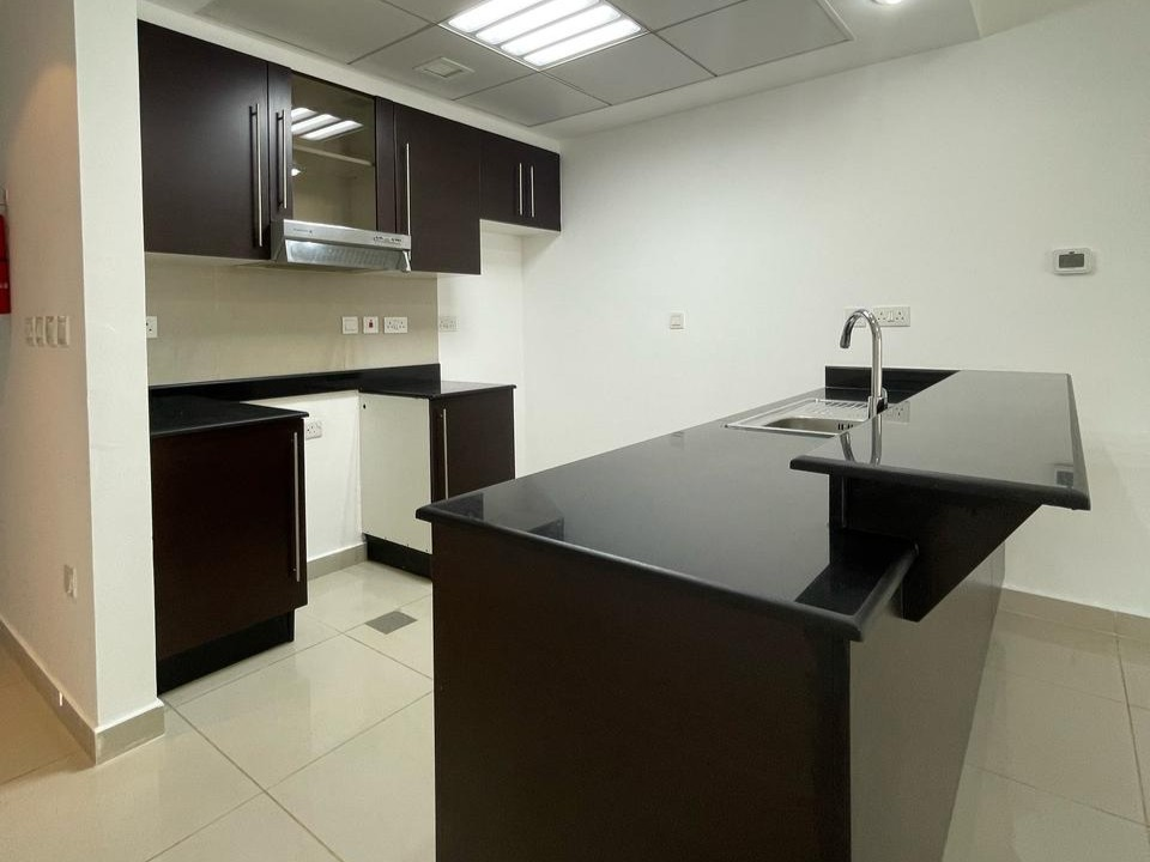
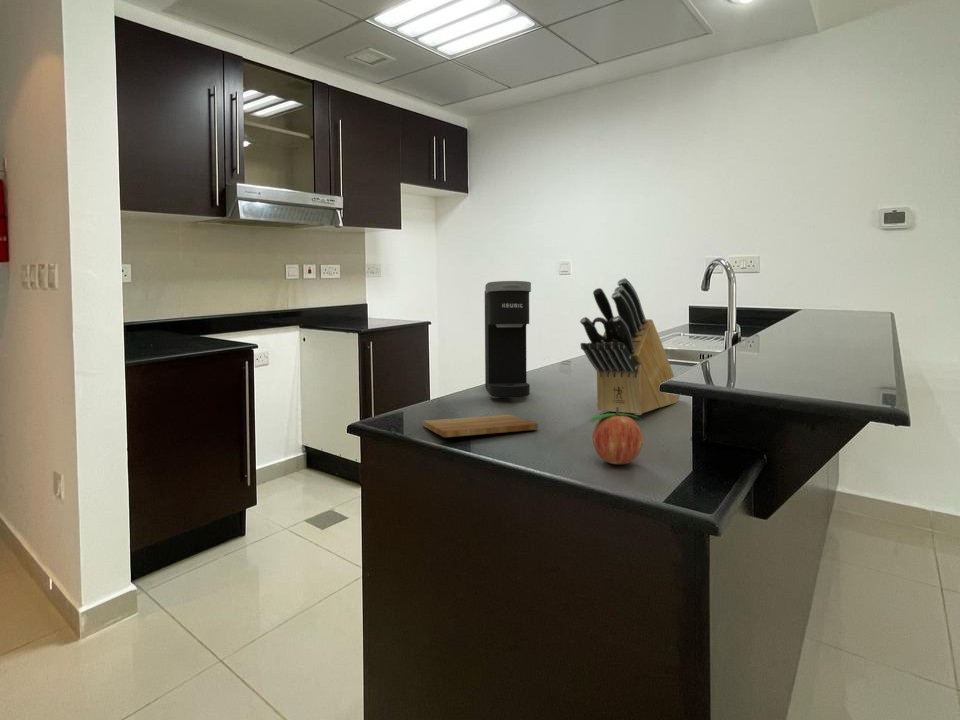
+ cutting board [422,414,539,438]
+ knife block [579,277,681,416]
+ coffee maker [484,280,532,399]
+ fruit [589,407,644,465]
